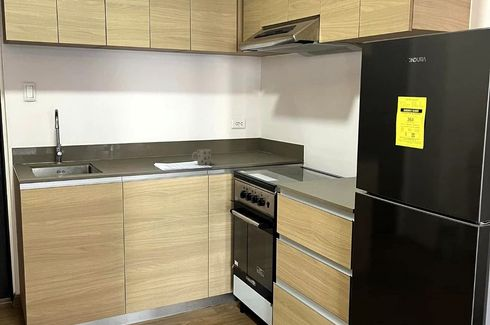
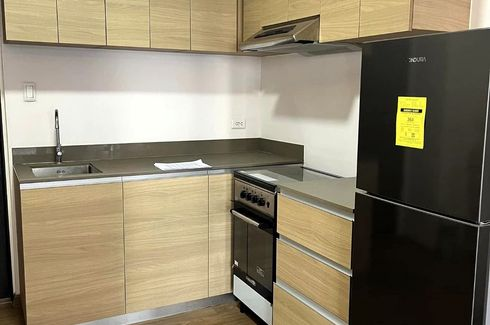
- mug [191,148,212,166]
